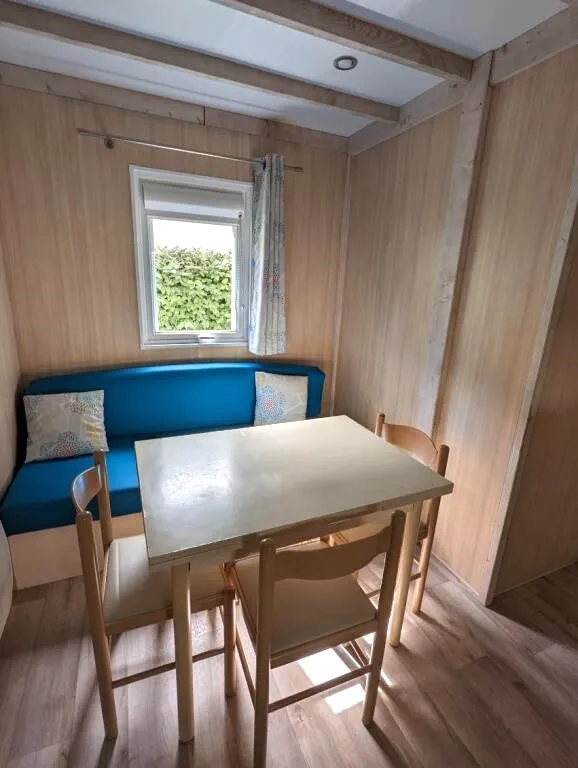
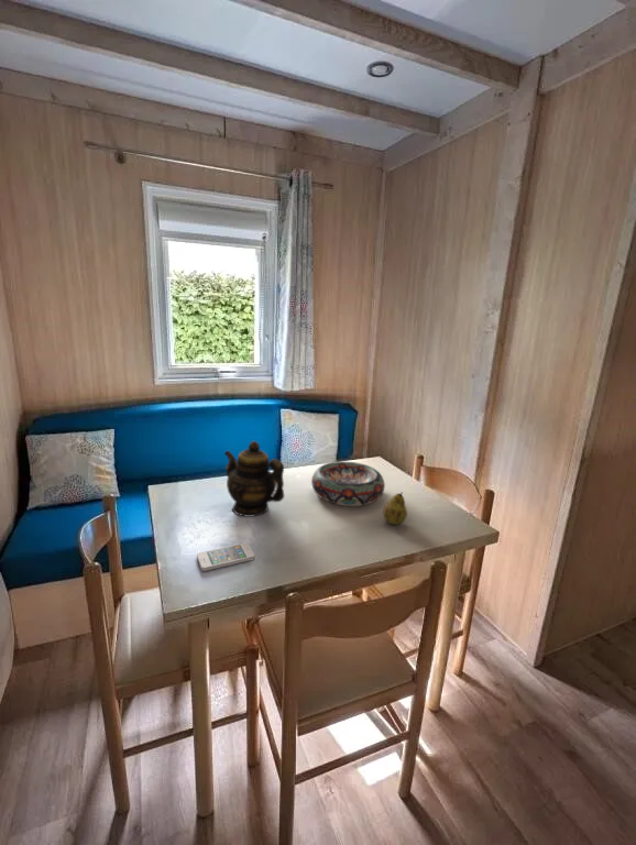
+ fruit [382,491,408,526]
+ teapot [223,440,285,518]
+ decorative bowl [310,461,386,507]
+ smartphone [196,542,256,572]
